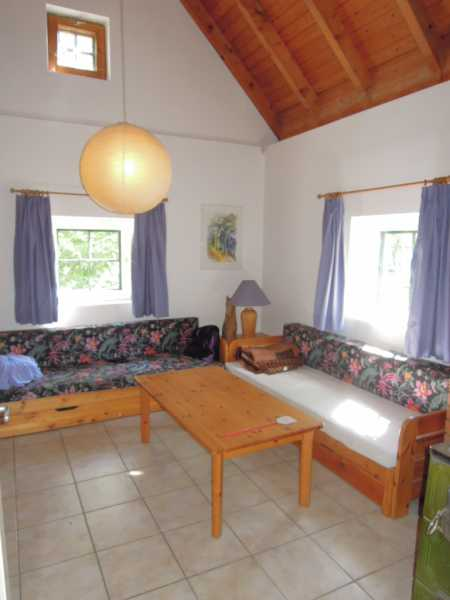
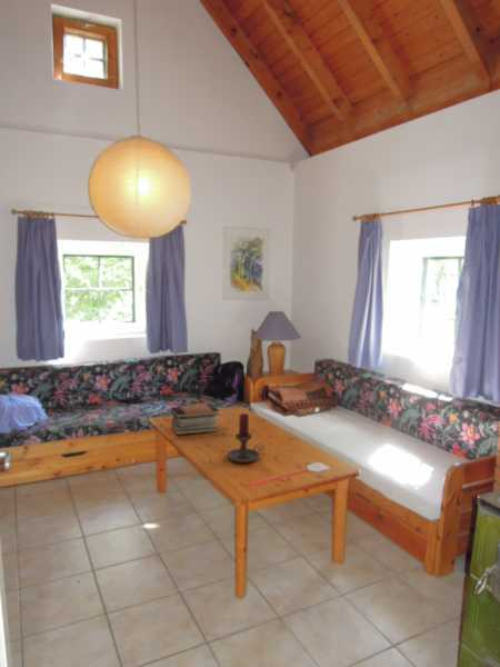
+ book stack [170,402,221,436]
+ candle holder [227,412,264,464]
